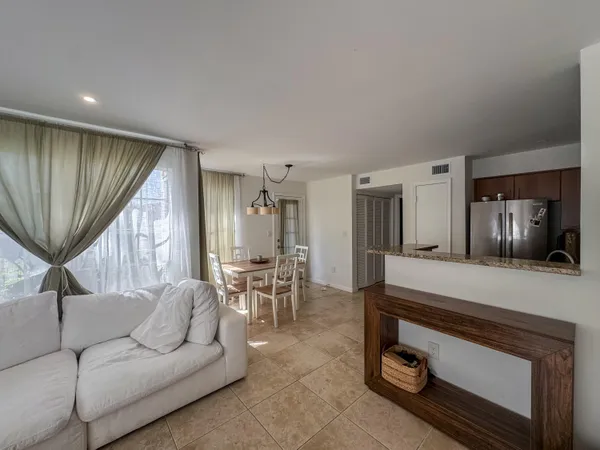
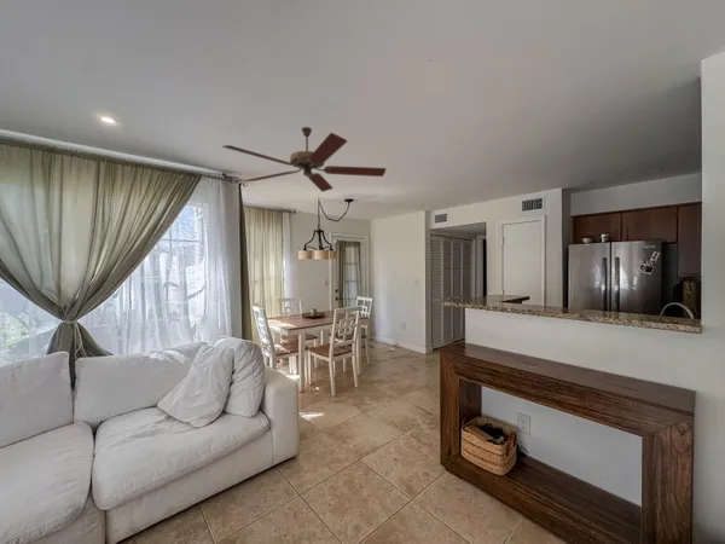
+ ceiling fan [221,126,388,193]
